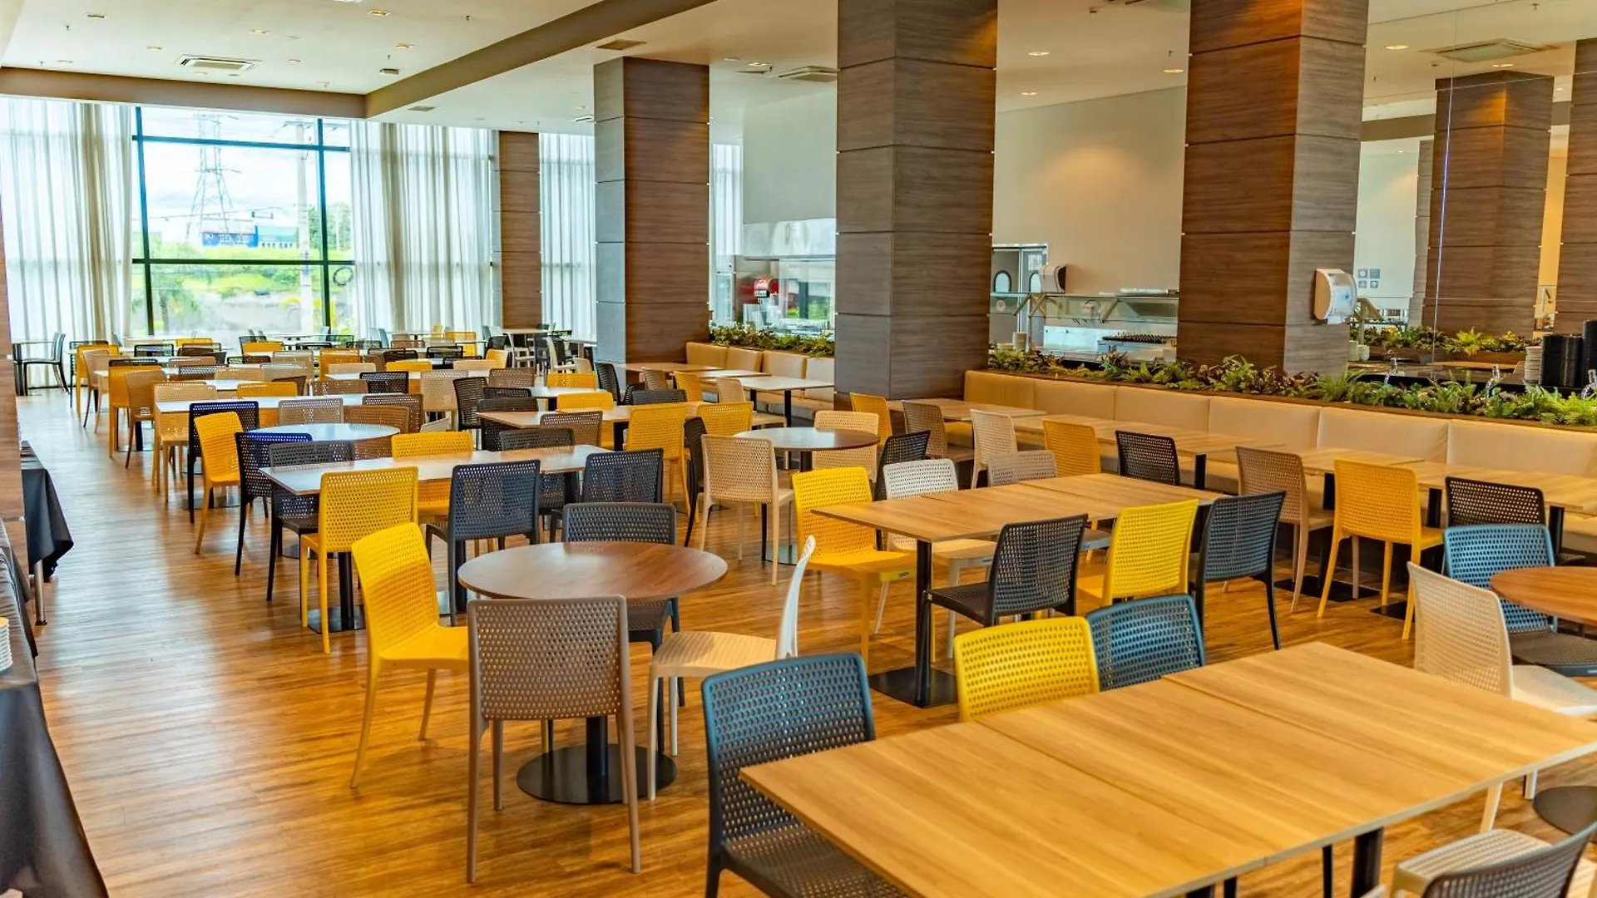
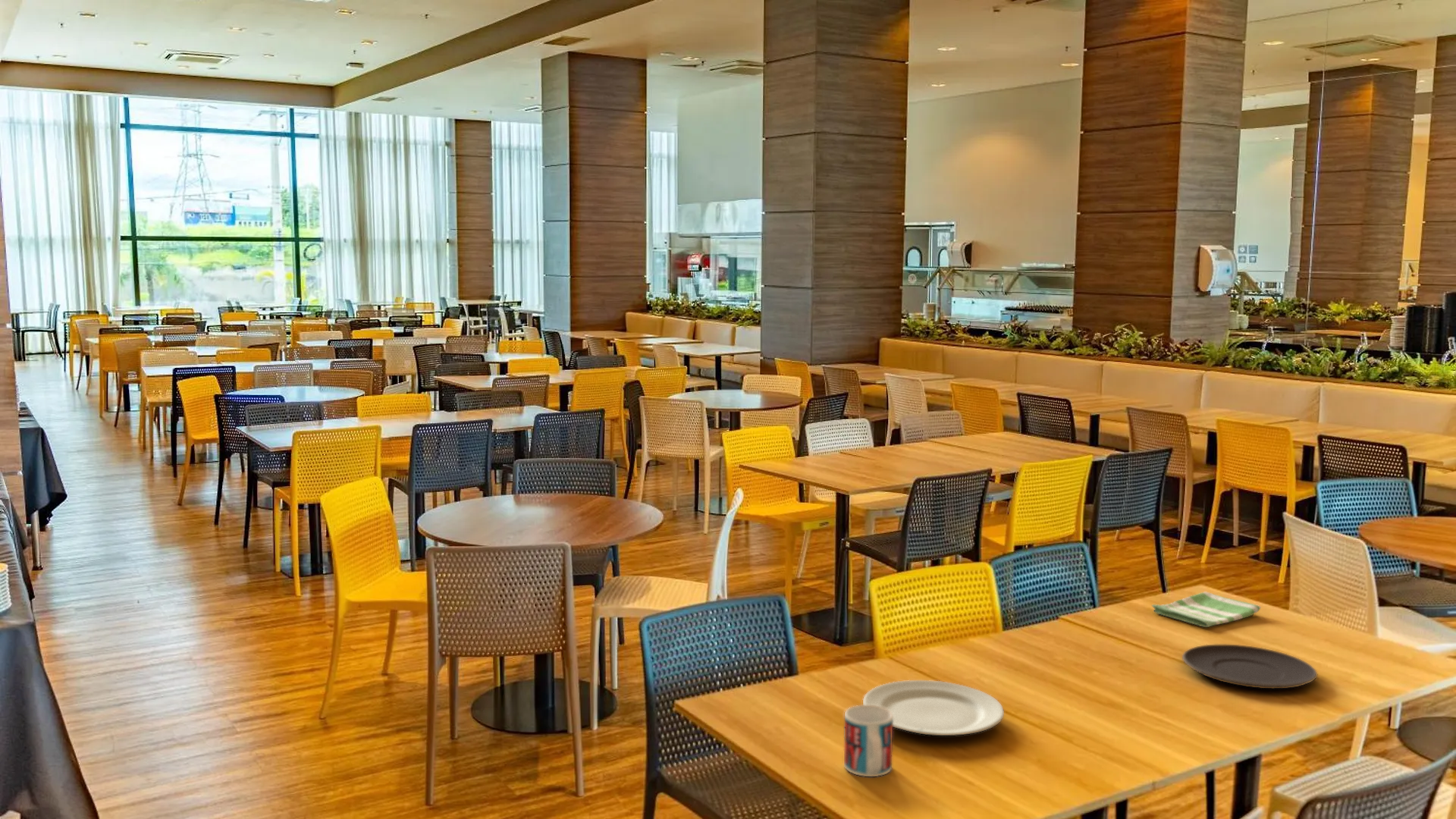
+ plate [1181,644,1318,689]
+ chinaware [862,679,1005,736]
+ mug [843,704,893,777]
+ dish towel [1151,591,1261,628]
